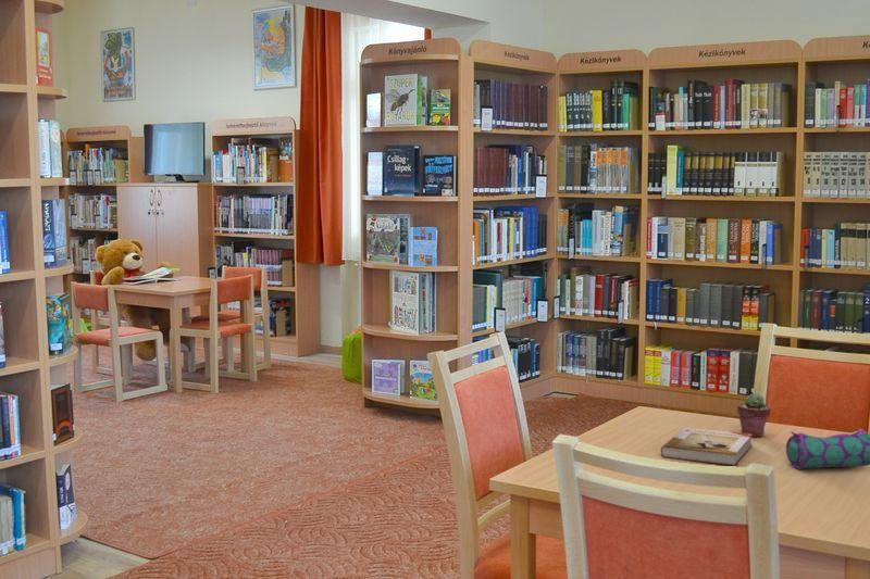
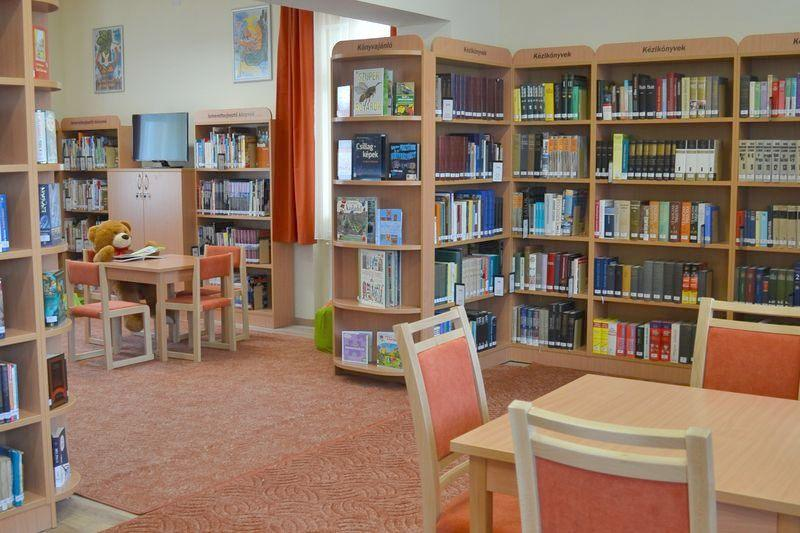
- potted succulent [736,392,771,438]
- pencil case [785,428,870,470]
- book [660,427,753,467]
